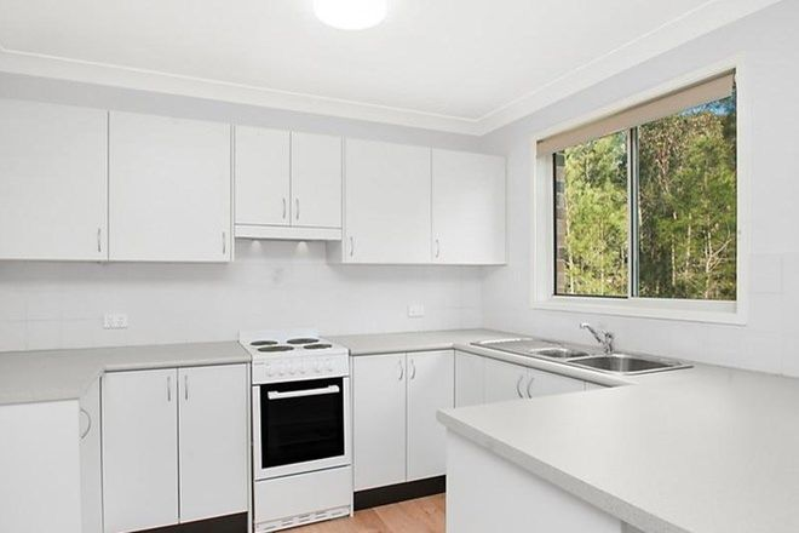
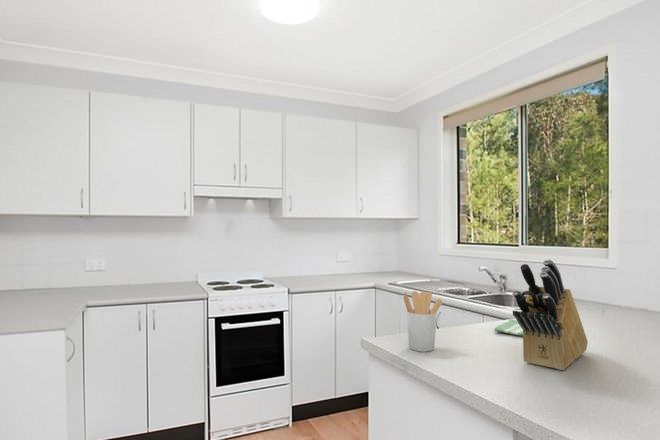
+ dish towel [493,318,523,337]
+ utensil holder [402,290,444,353]
+ knife block [512,258,589,371]
